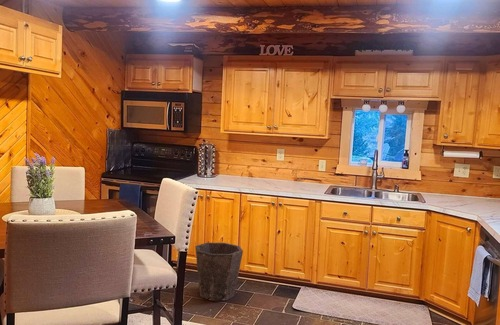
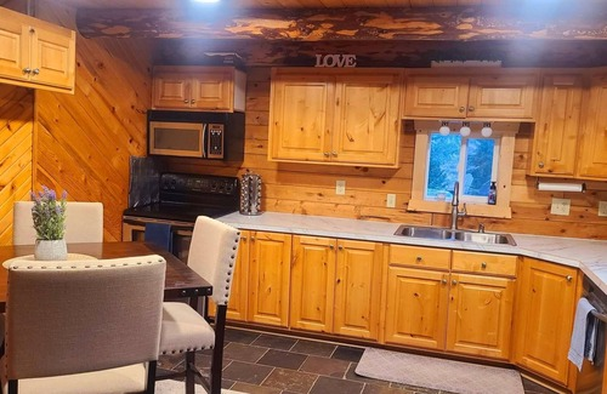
- waste bin [194,242,244,302]
